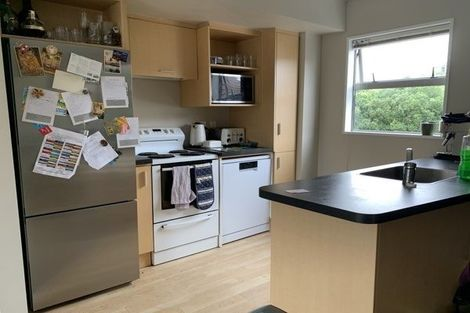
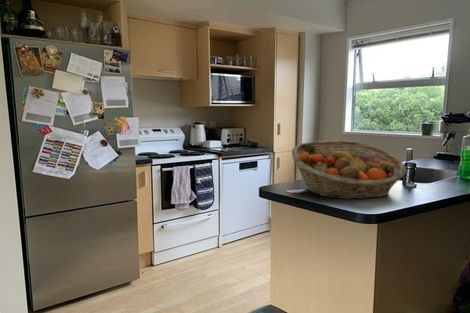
+ fruit basket [291,140,408,200]
